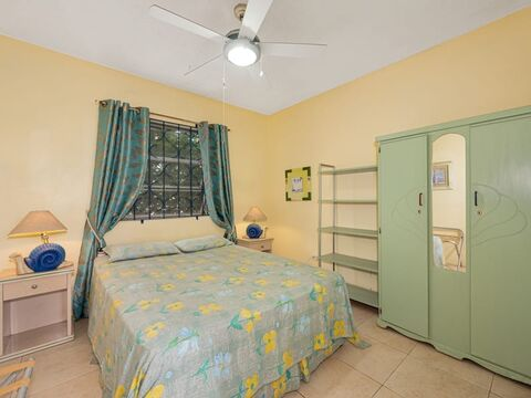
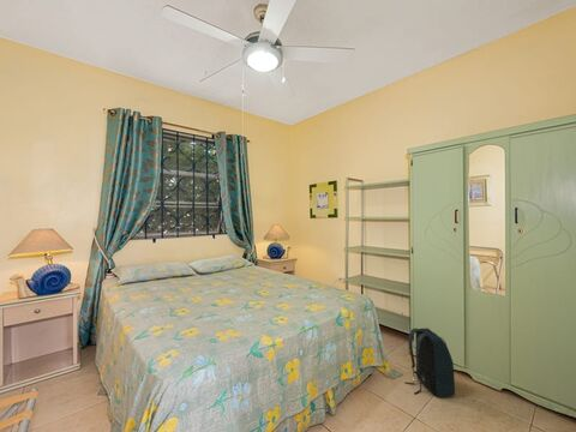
+ backpack [404,328,456,398]
